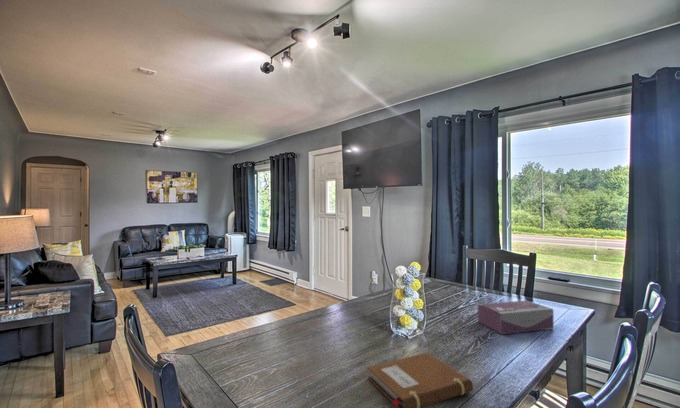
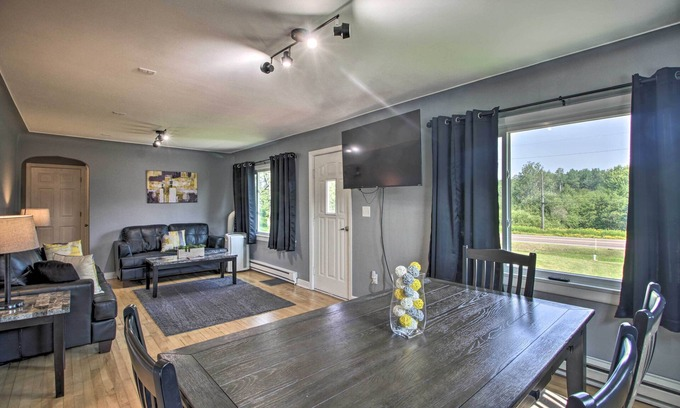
- tissue box [477,300,555,335]
- notebook [366,352,474,408]
